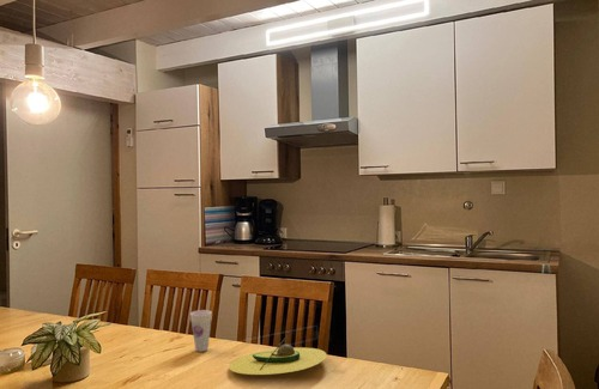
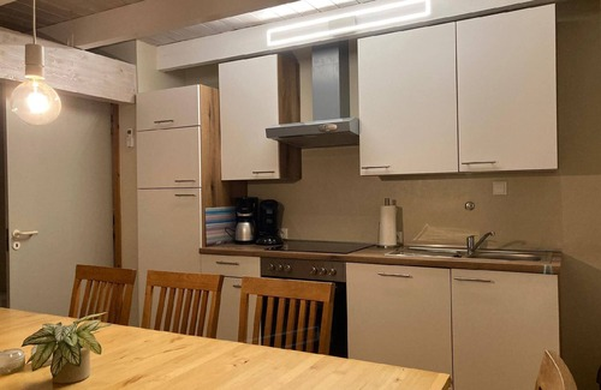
- cup [189,309,213,353]
- avocado [228,330,327,376]
